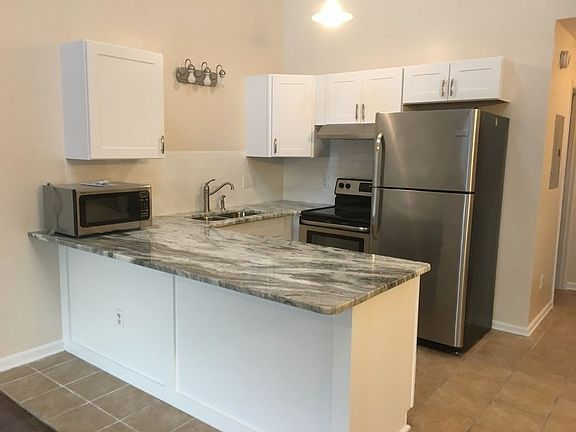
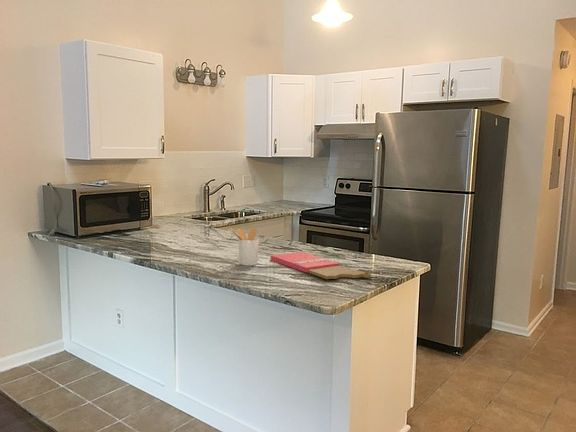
+ utensil holder [229,227,260,267]
+ cutting board [270,251,372,280]
